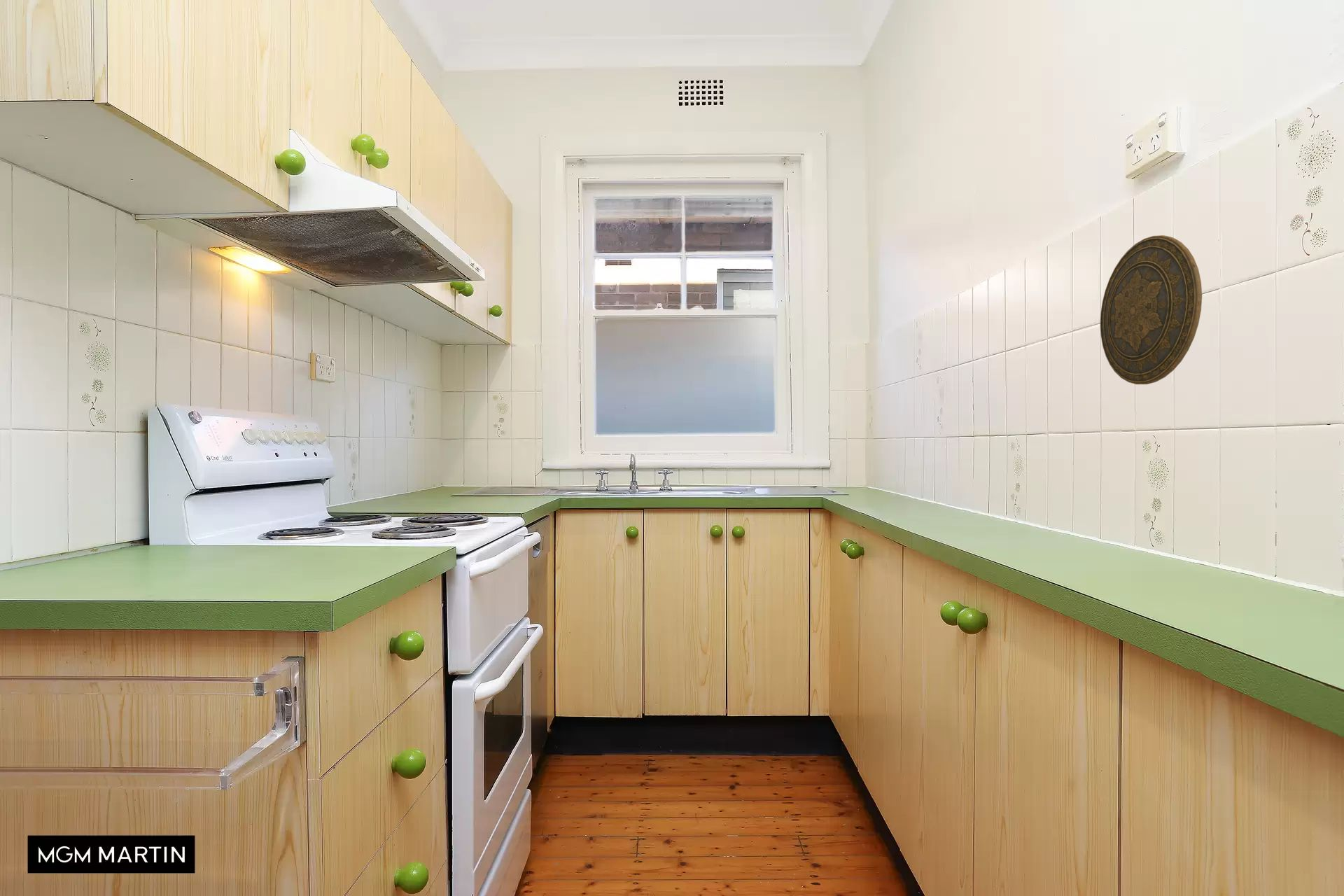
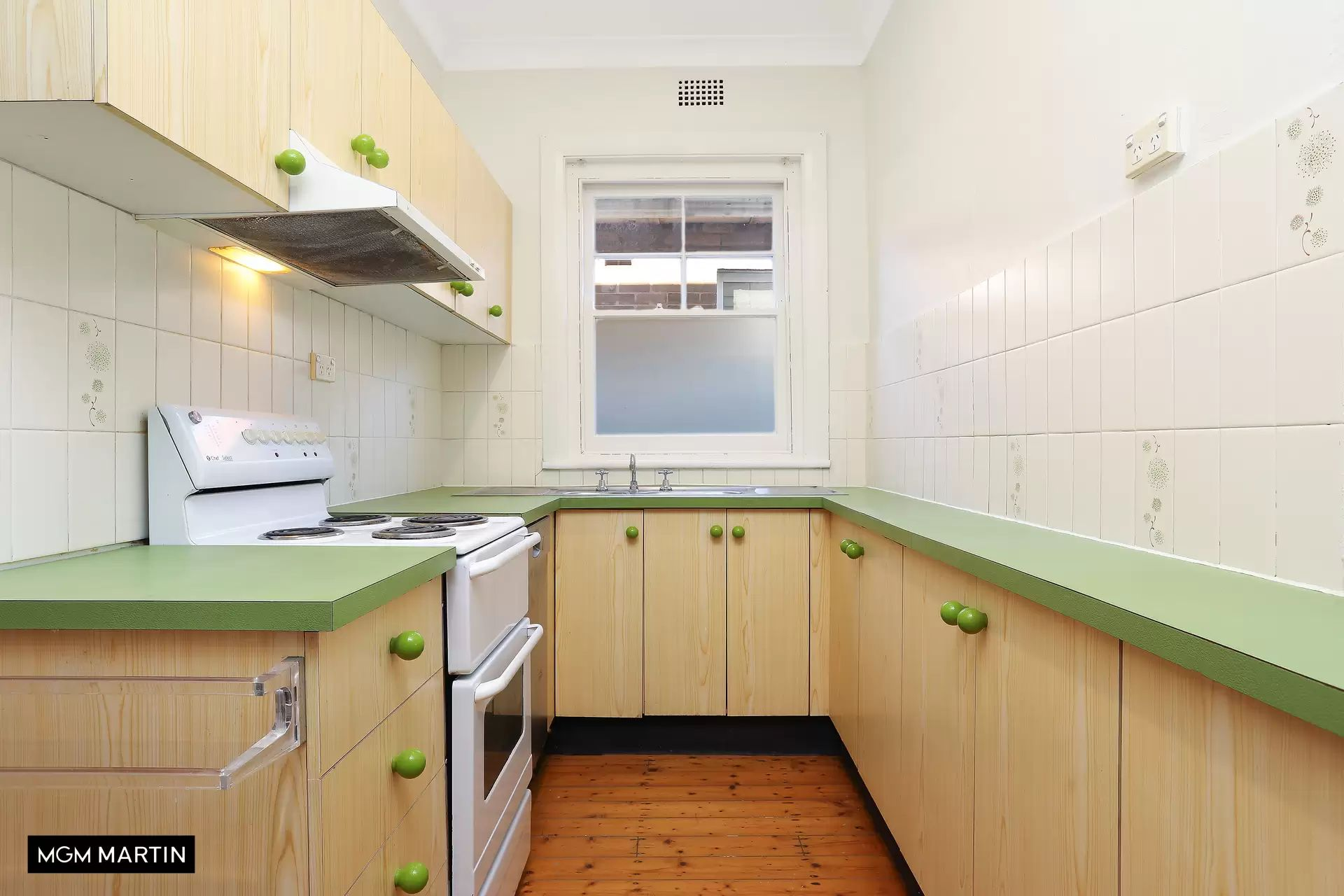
- decorative plate [1100,235,1203,385]
